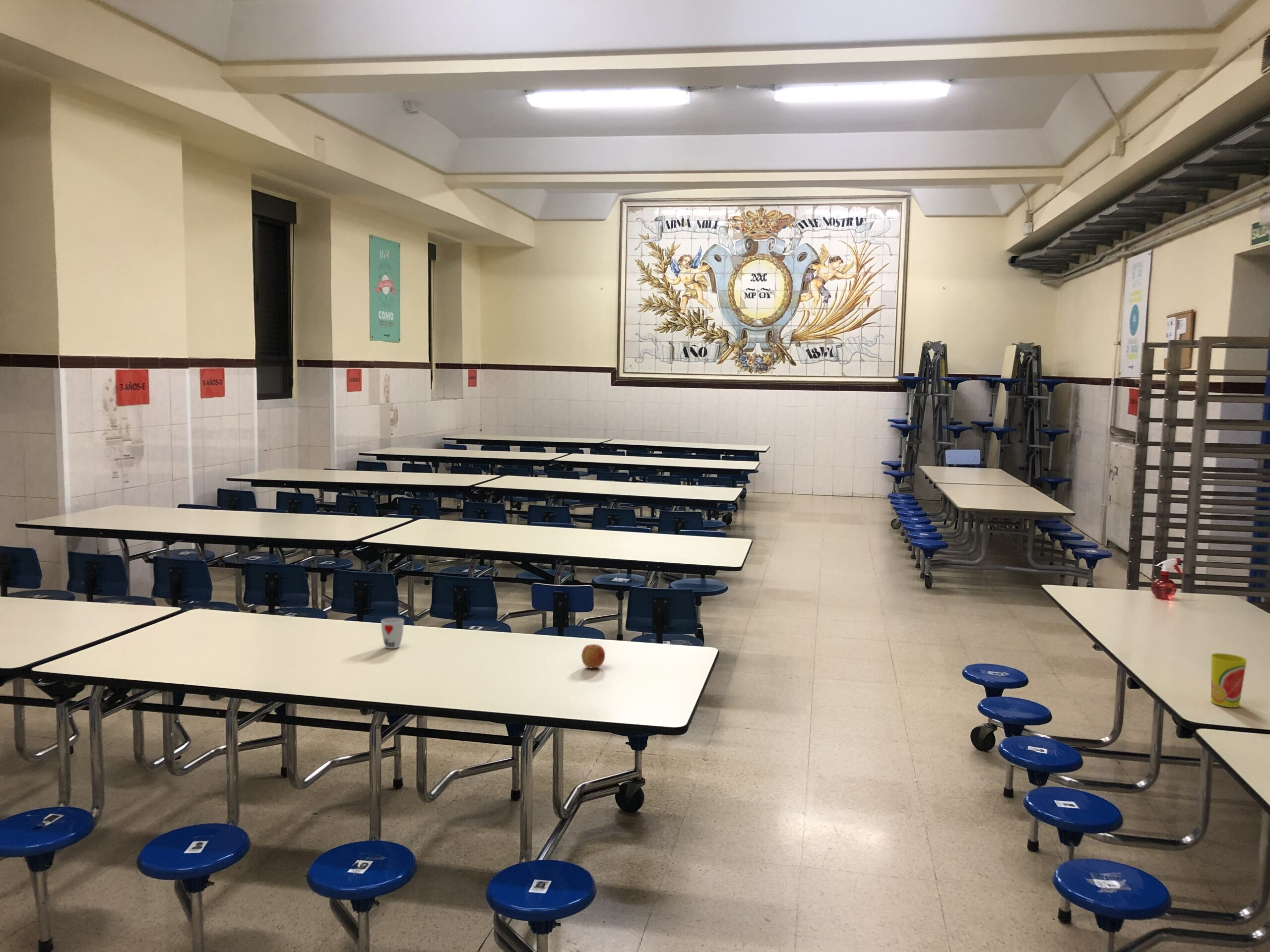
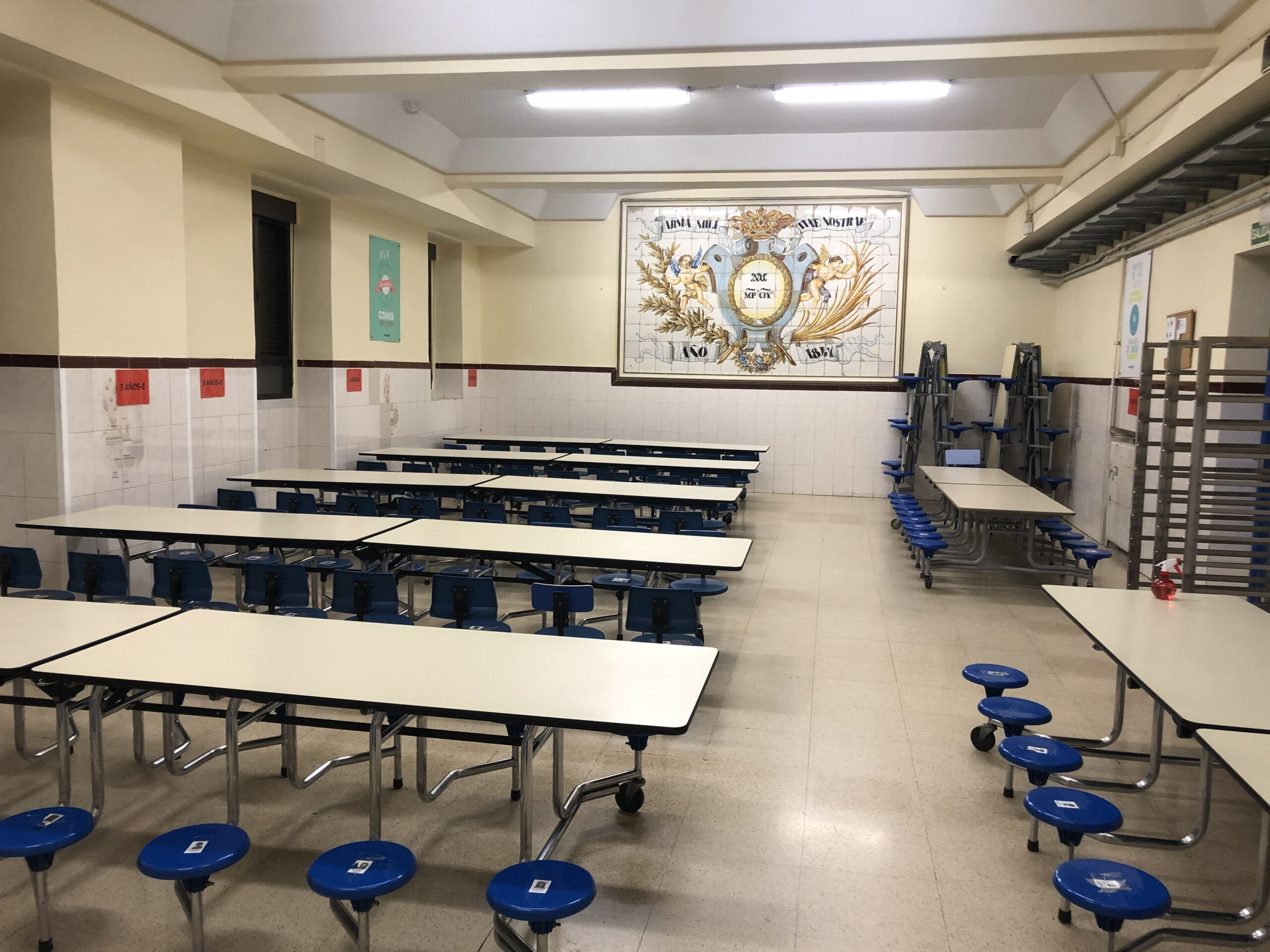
- apple [581,644,606,668]
- cup [1210,653,1248,708]
- cup [381,617,404,649]
